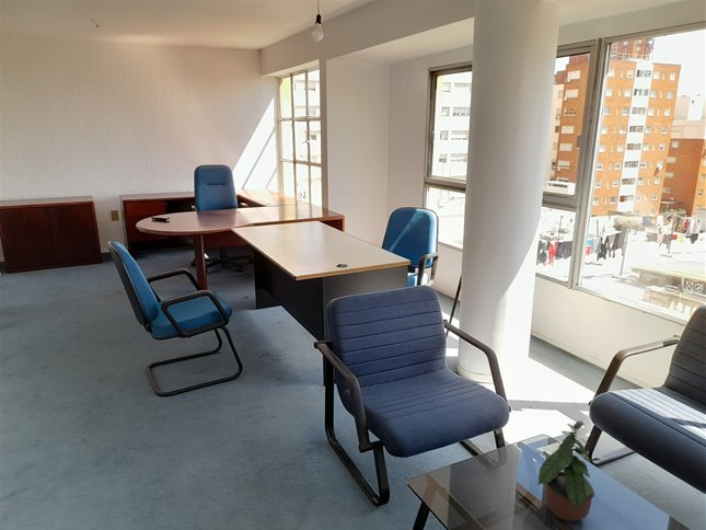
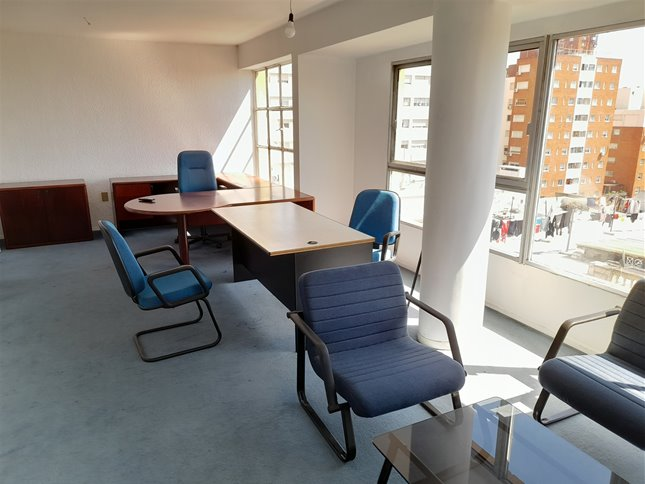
- potted plant [536,419,597,522]
